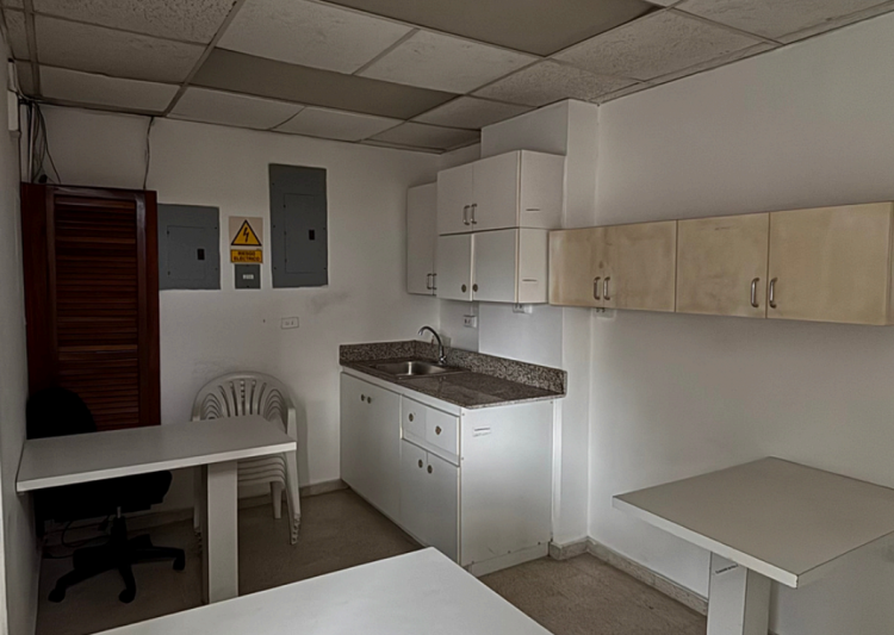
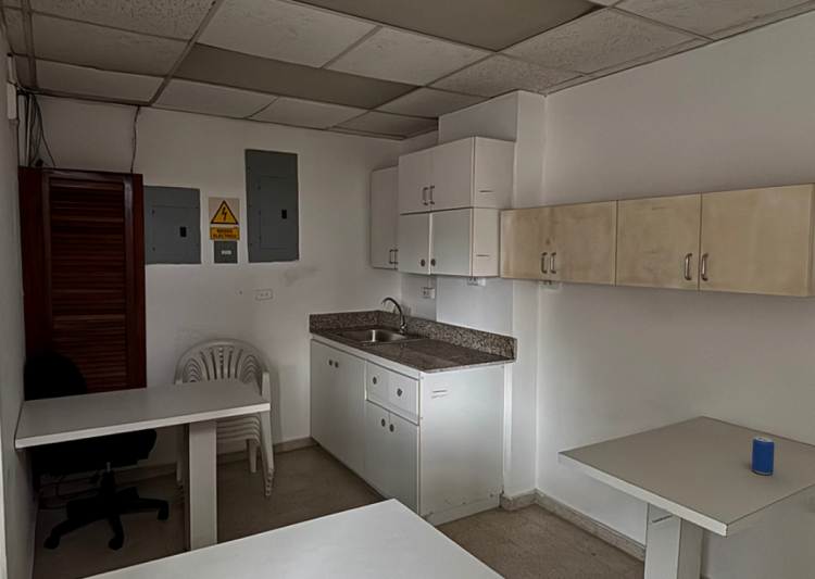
+ beverage can [751,436,776,476]
